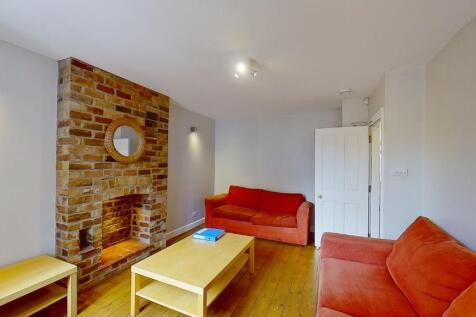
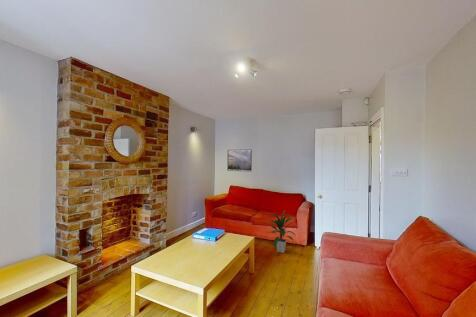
+ indoor plant [264,210,297,254]
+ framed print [226,149,253,172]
